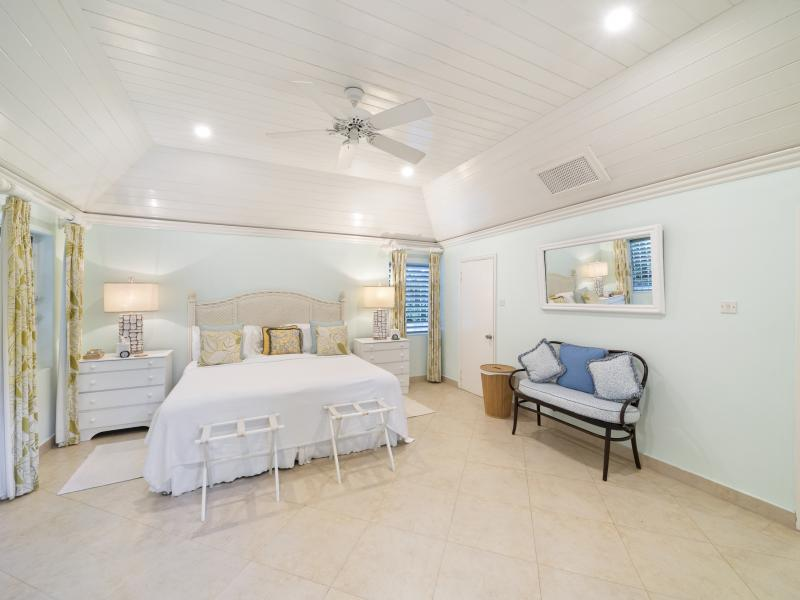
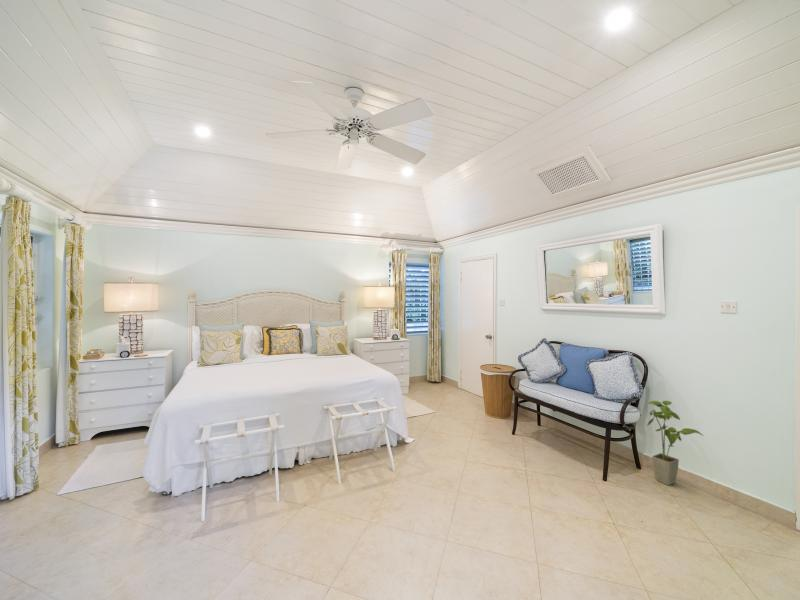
+ house plant [646,400,705,486]
